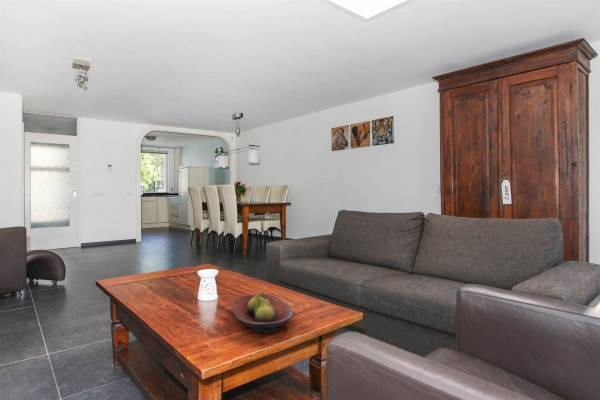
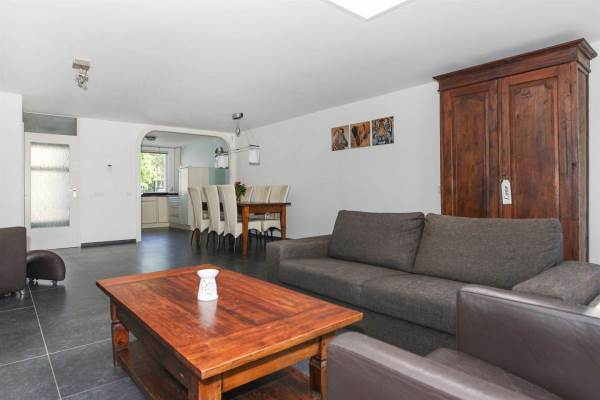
- fruit bowl [231,290,295,335]
